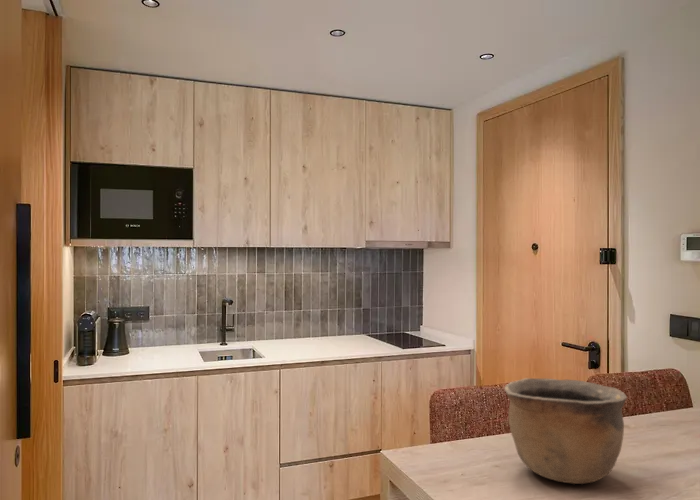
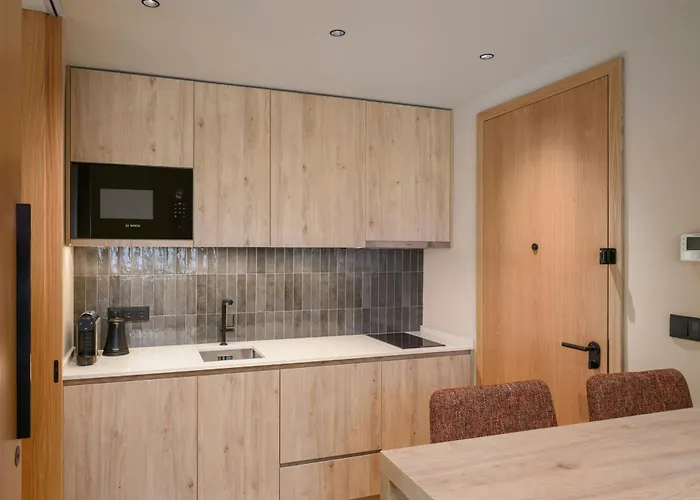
- bowl [504,377,628,485]
